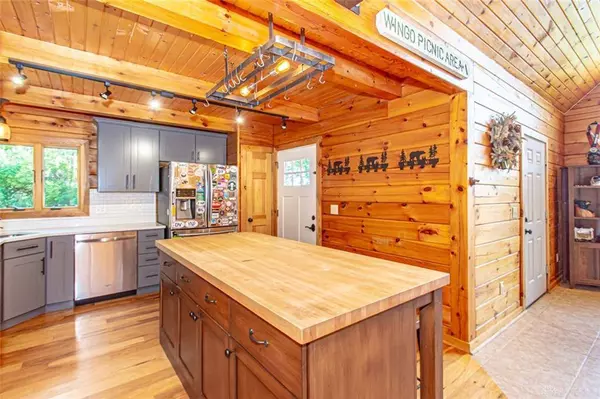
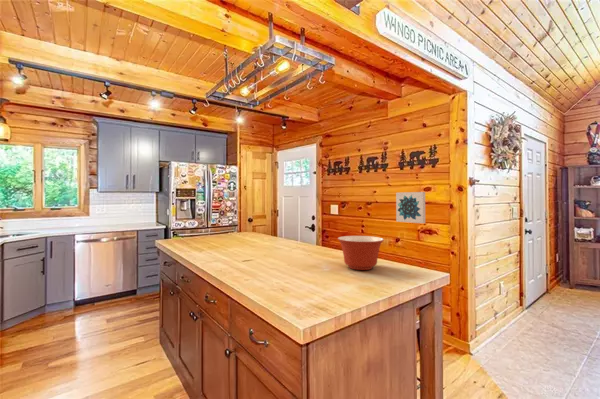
+ mixing bowl [337,235,385,271]
+ wall art [395,191,426,224]
